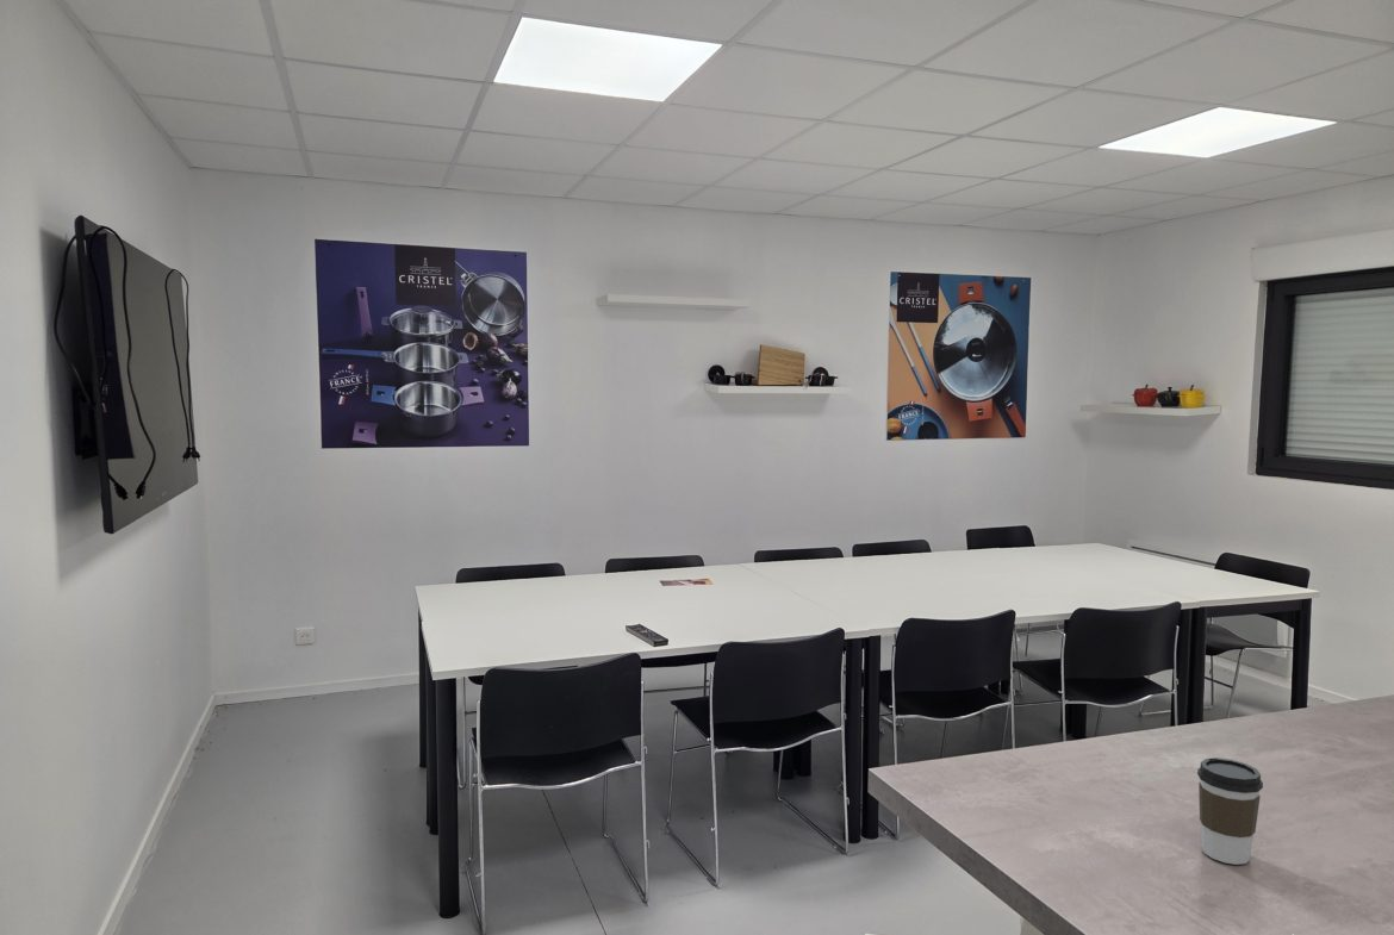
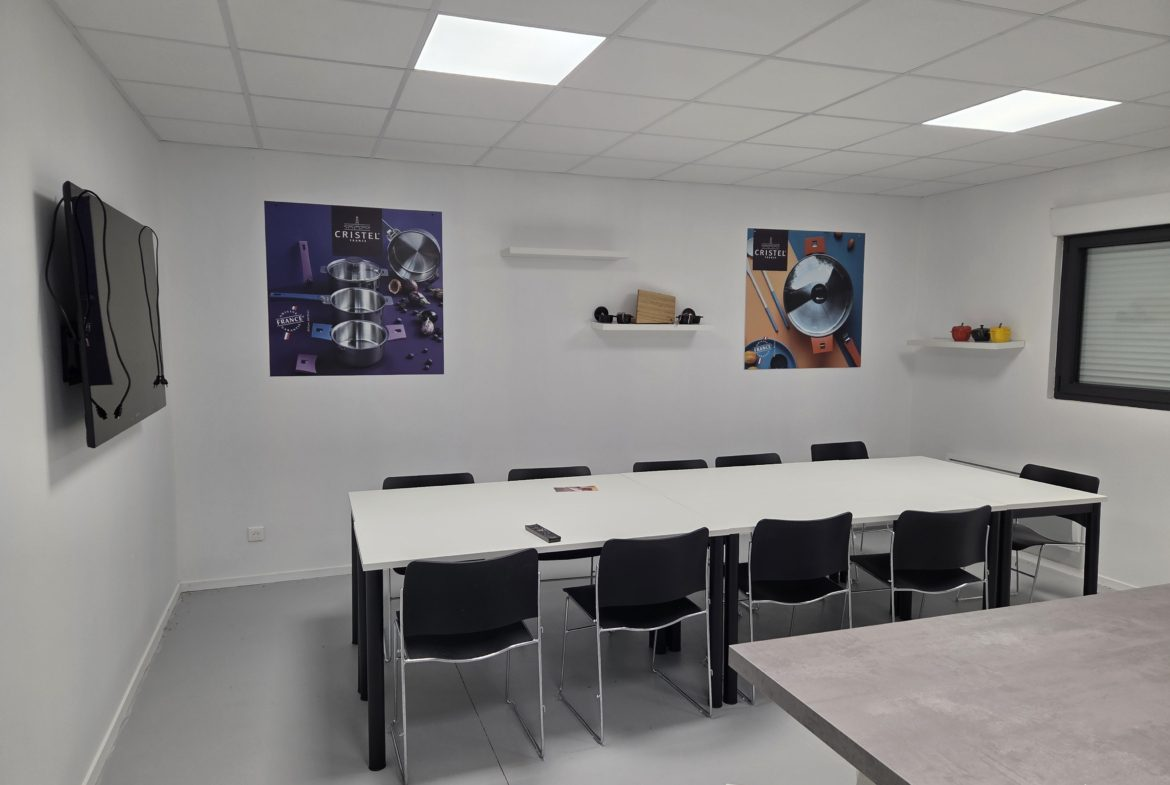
- coffee cup [1196,756,1264,866]
